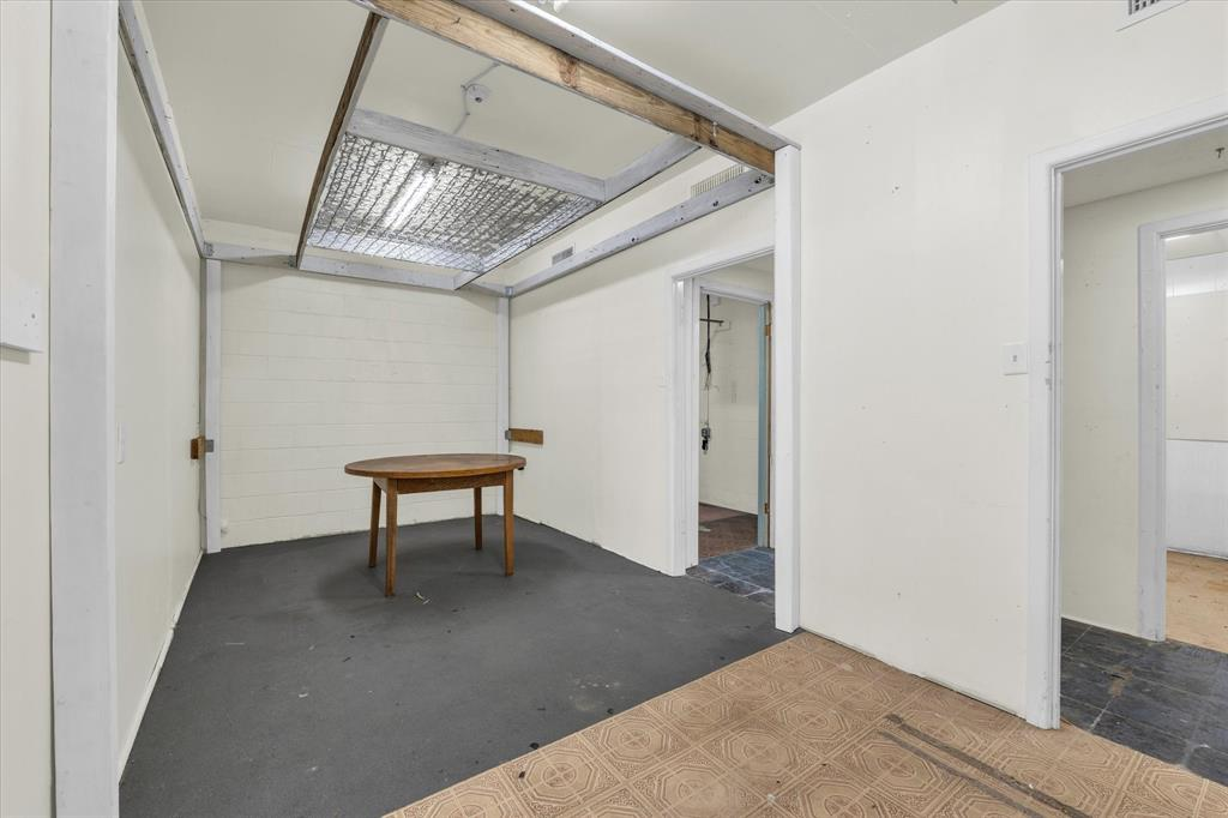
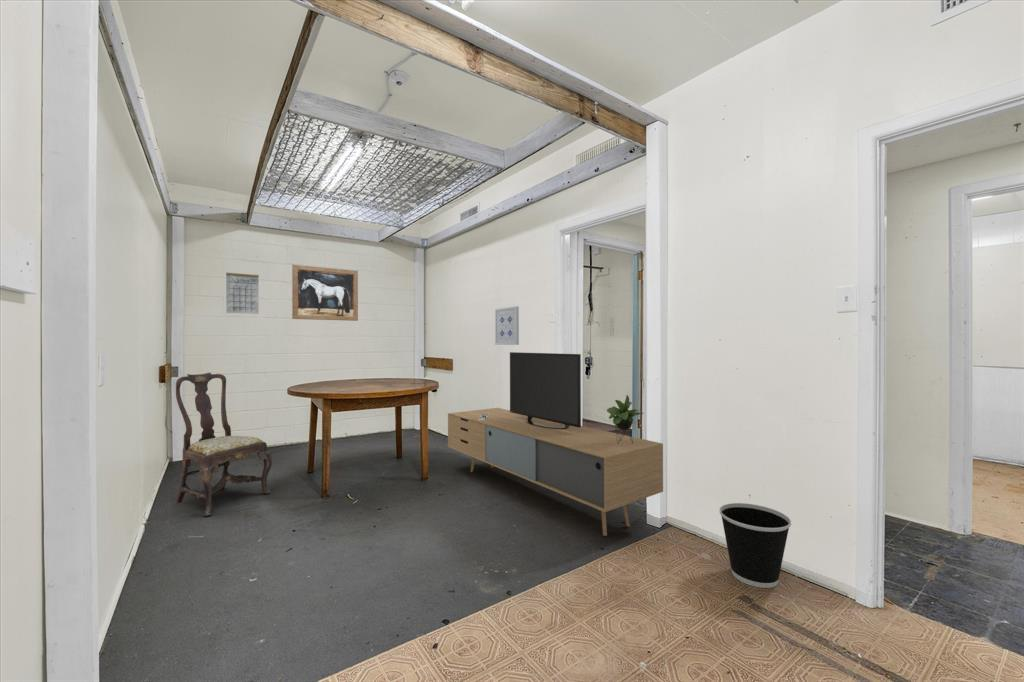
+ wall art [494,305,520,346]
+ wastebasket [718,502,792,589]
+ calendar [225,272,260,315]
+ dining chair [174,372,273,517]
+ media console [447,351,664,537]
+ wall art [291,264,359,322]
